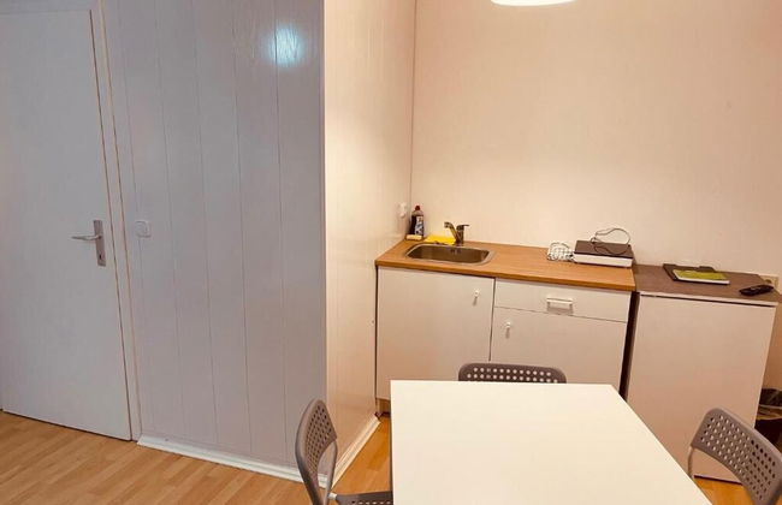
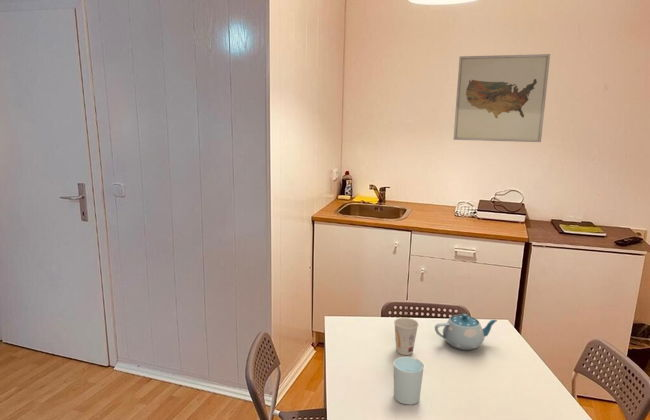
+ chinaware [434,313,498,351]
+ cup [393,356,425,405]
+ cup [393,317,420,356]
+ wall art [452,53,551,143]
